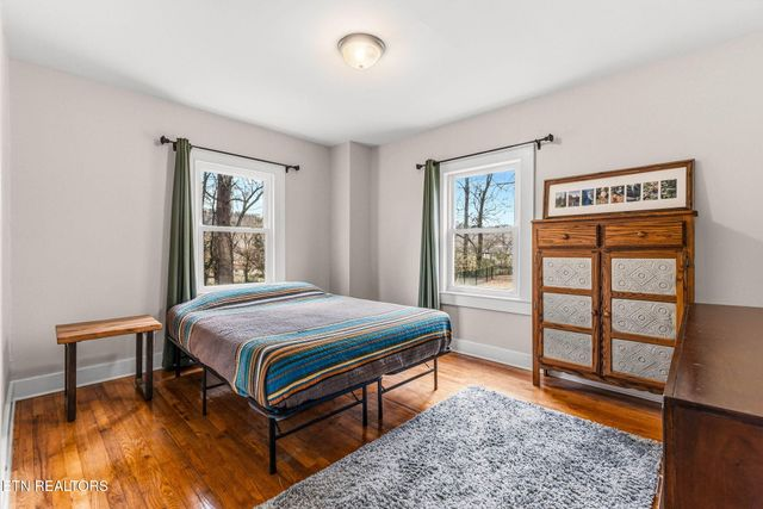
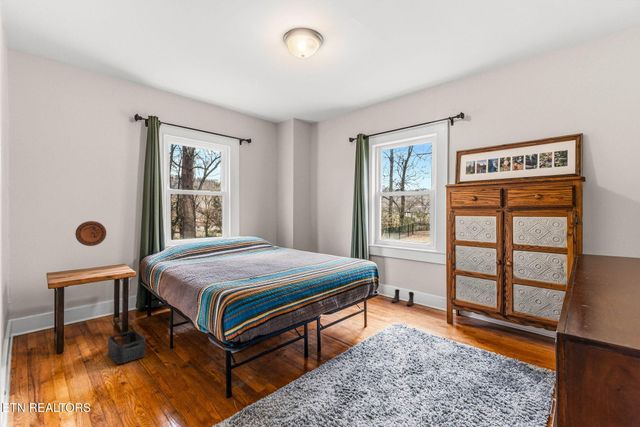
+ storage bin [107,330,146,365]
+ boots [391,288,415,307]
+ decorative plate [74,220,107,247]
